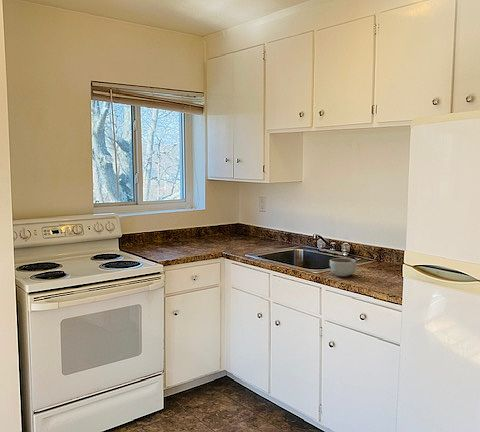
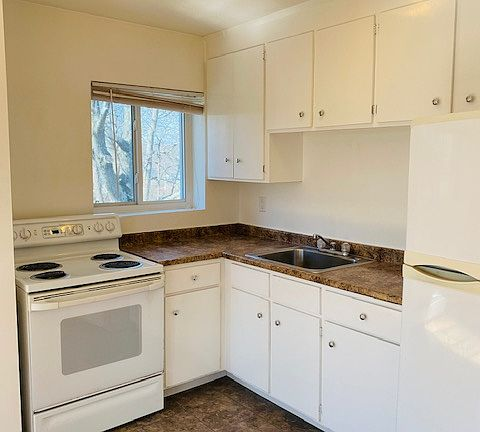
- bowl [328,257,357,277]
